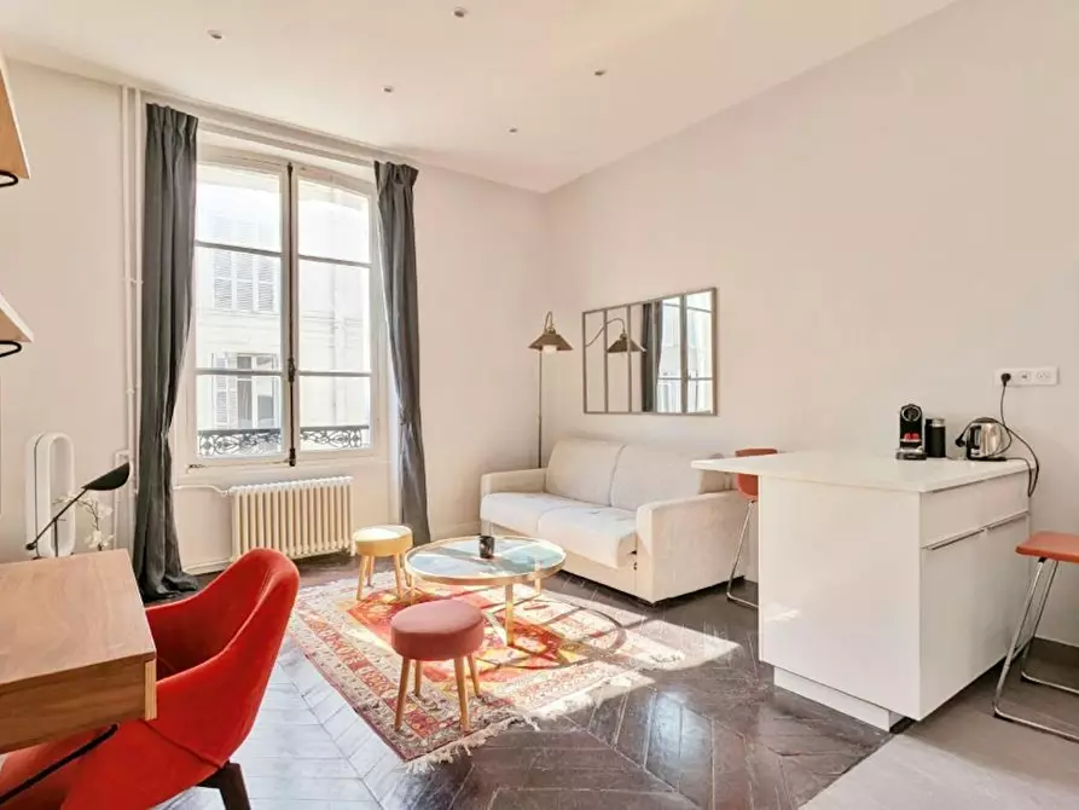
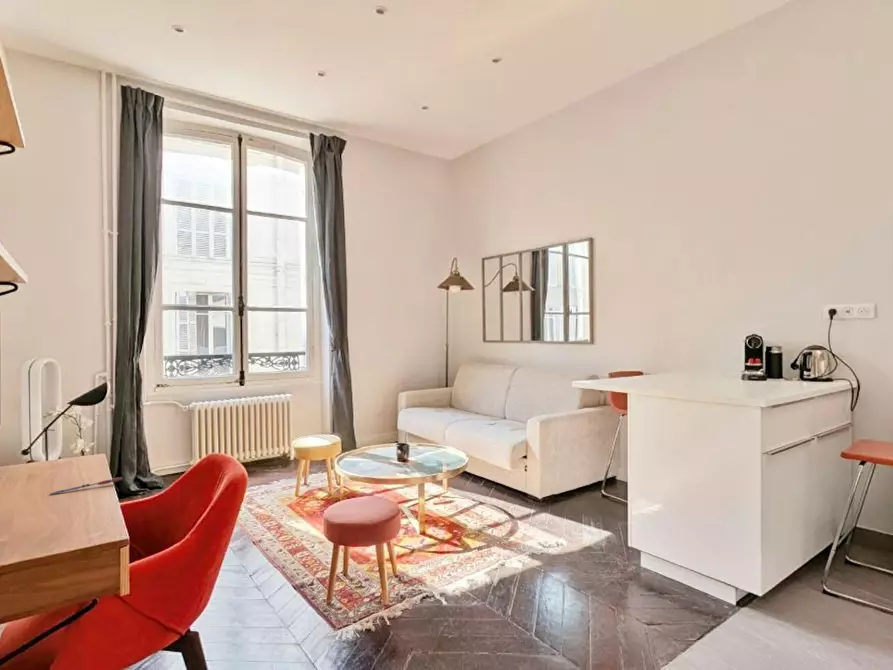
+ pen [49,476,123,495]
